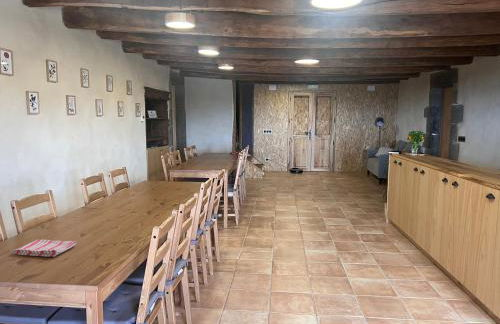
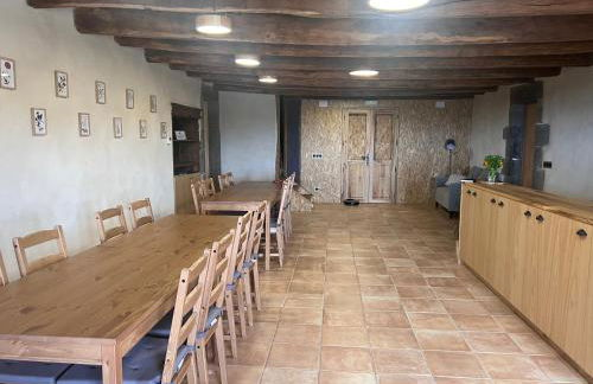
- dish towel [10,239,78,258]
